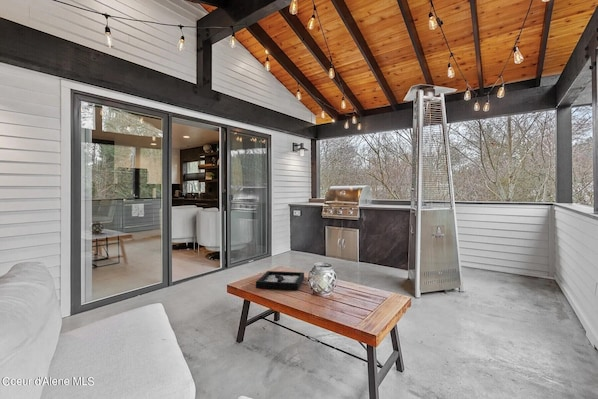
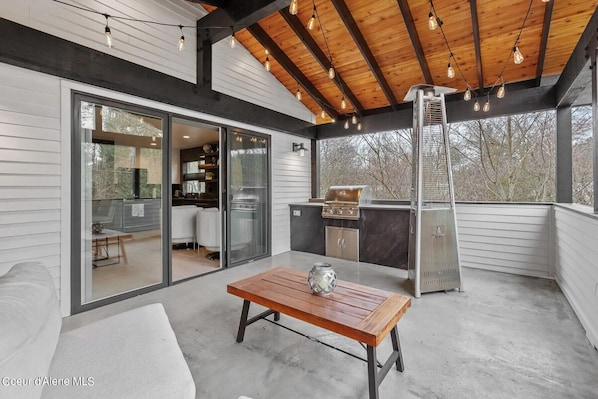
- decorative tray [255,270,305,291]
